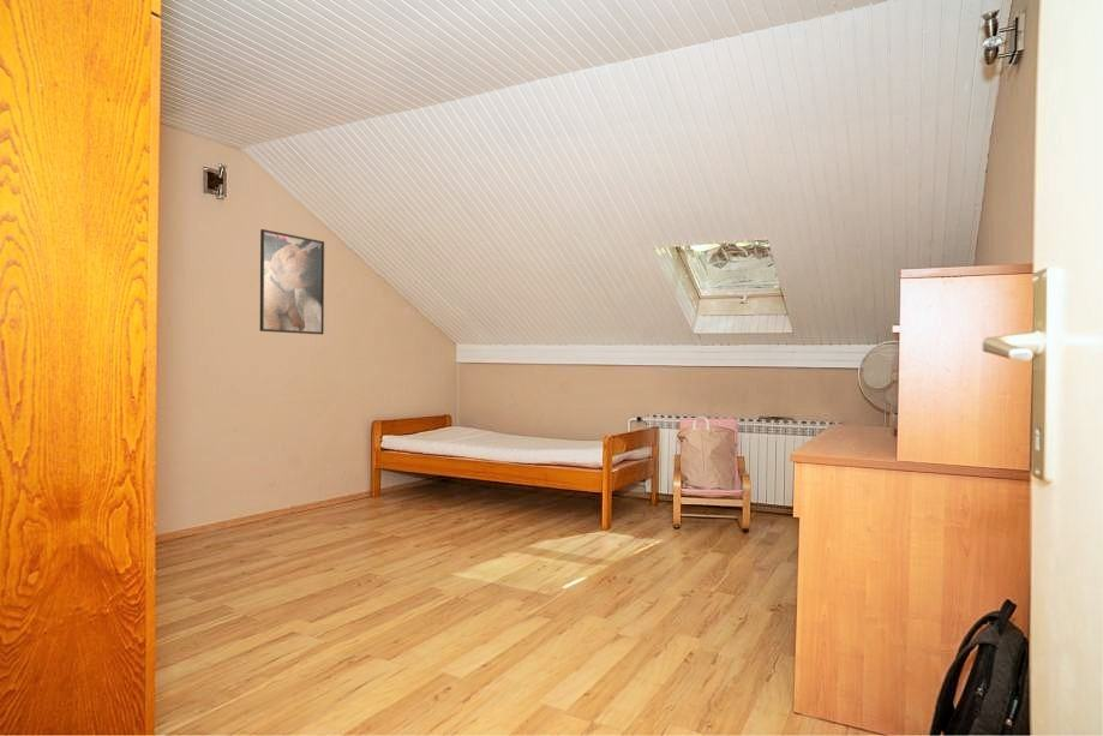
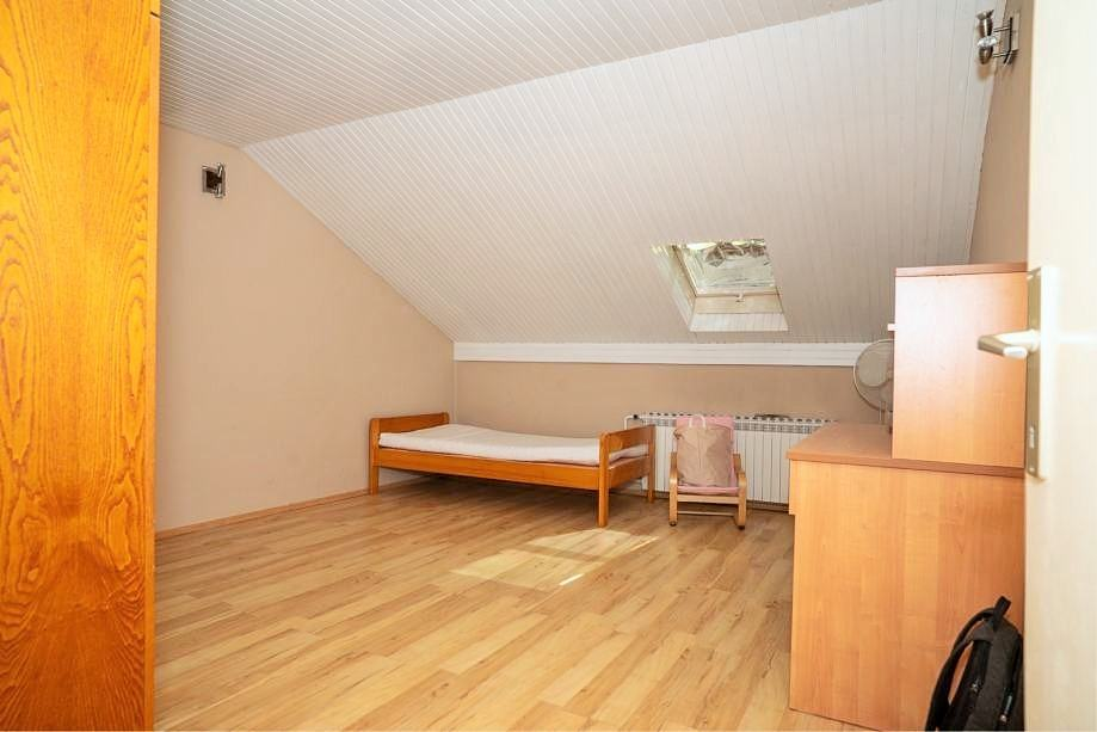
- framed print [259,228,325,336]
